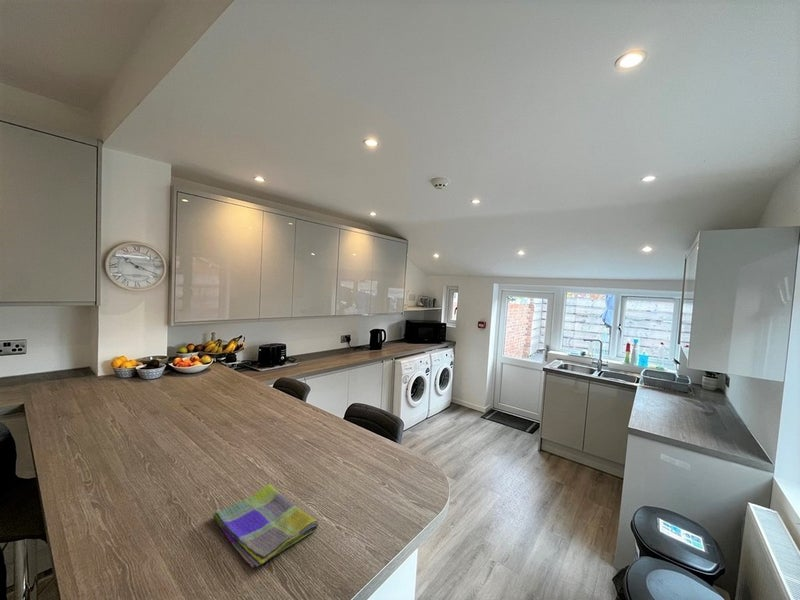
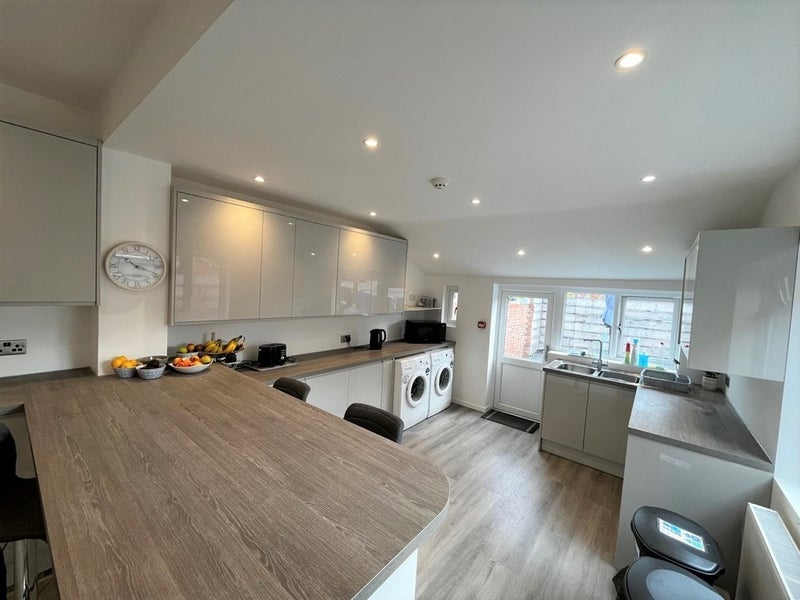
- dish towel [212,483,319,569]
